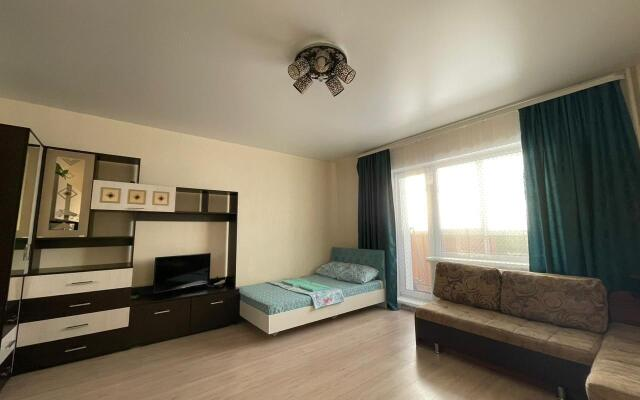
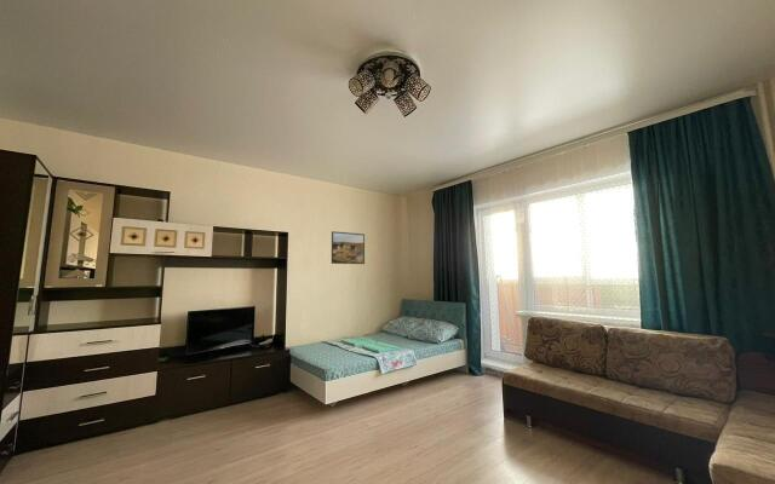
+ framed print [331,230,366,265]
